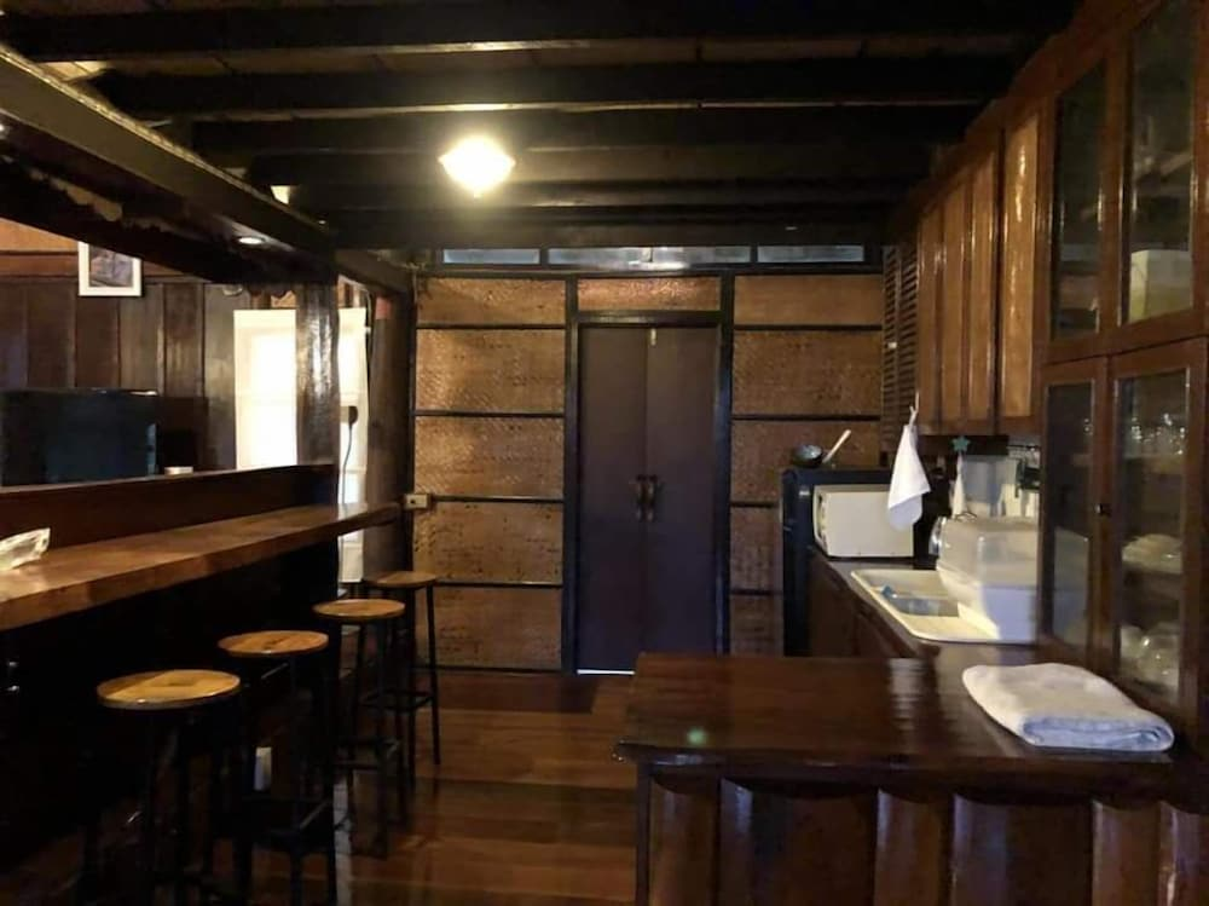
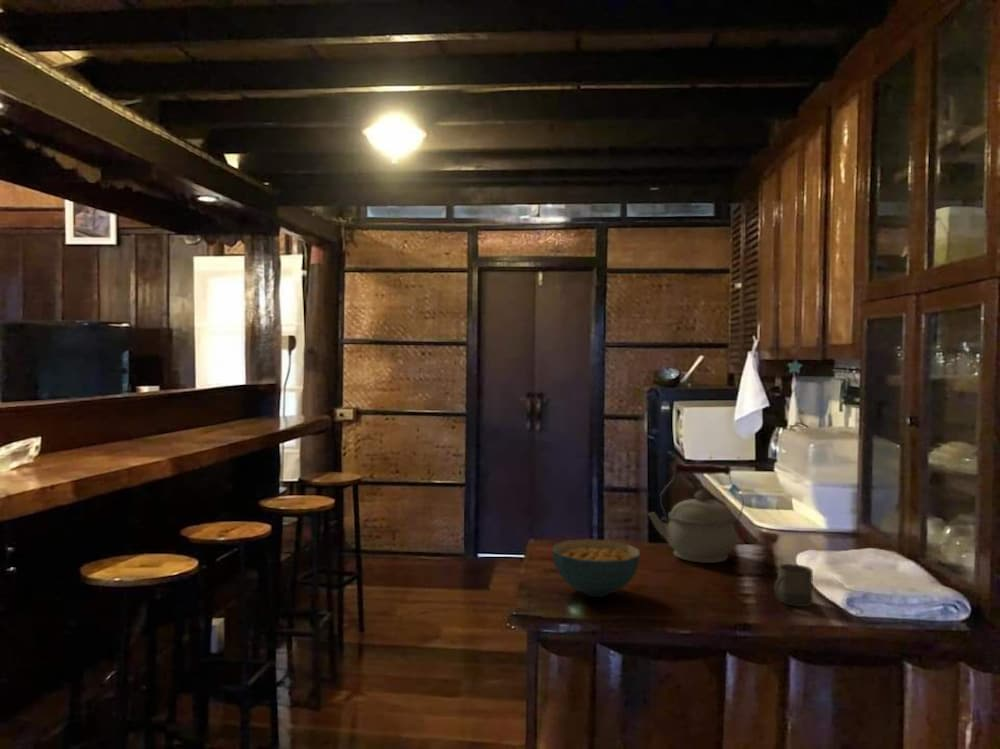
+ kettle [647,462,745,564]
+ cup [774,563,814,608]
+ cereal bowl [551,538,641,598]
